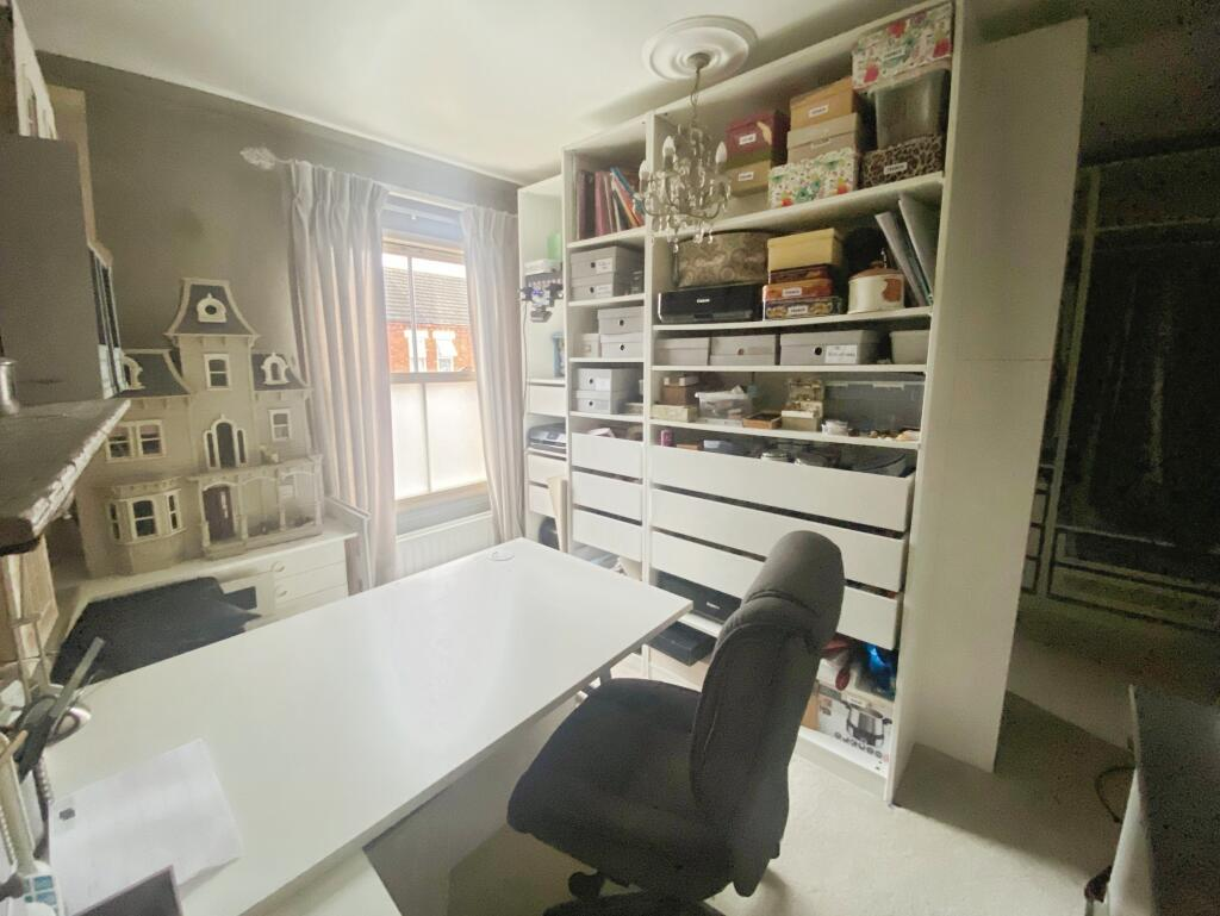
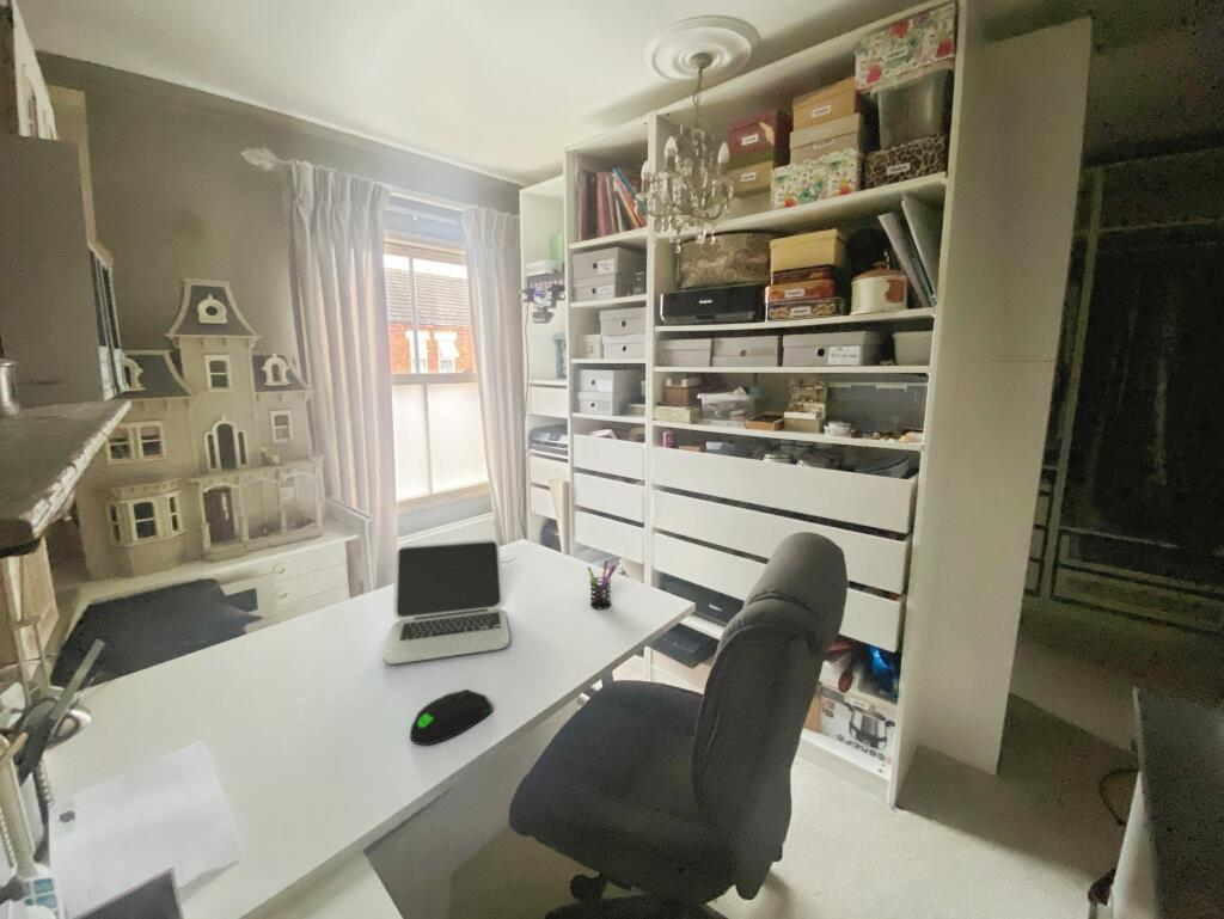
+ laptop [381,538,510,666]
+ computer mouse [409,688,494,746]
+ pen holder [587,559,617,609]
